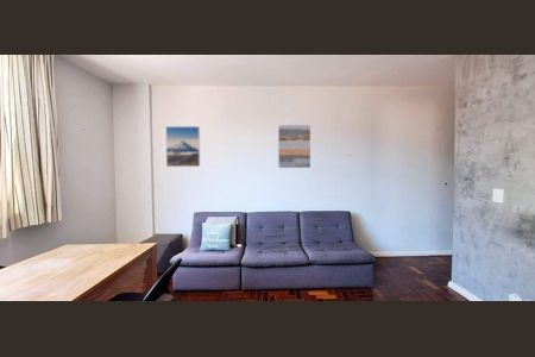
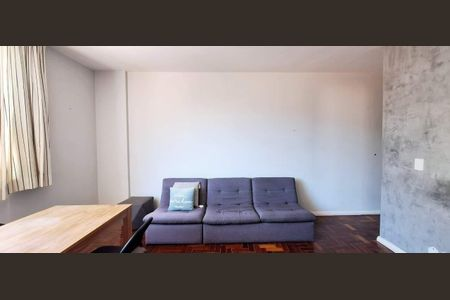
- wall art [277,124,311,169]
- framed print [165,125,201,168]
